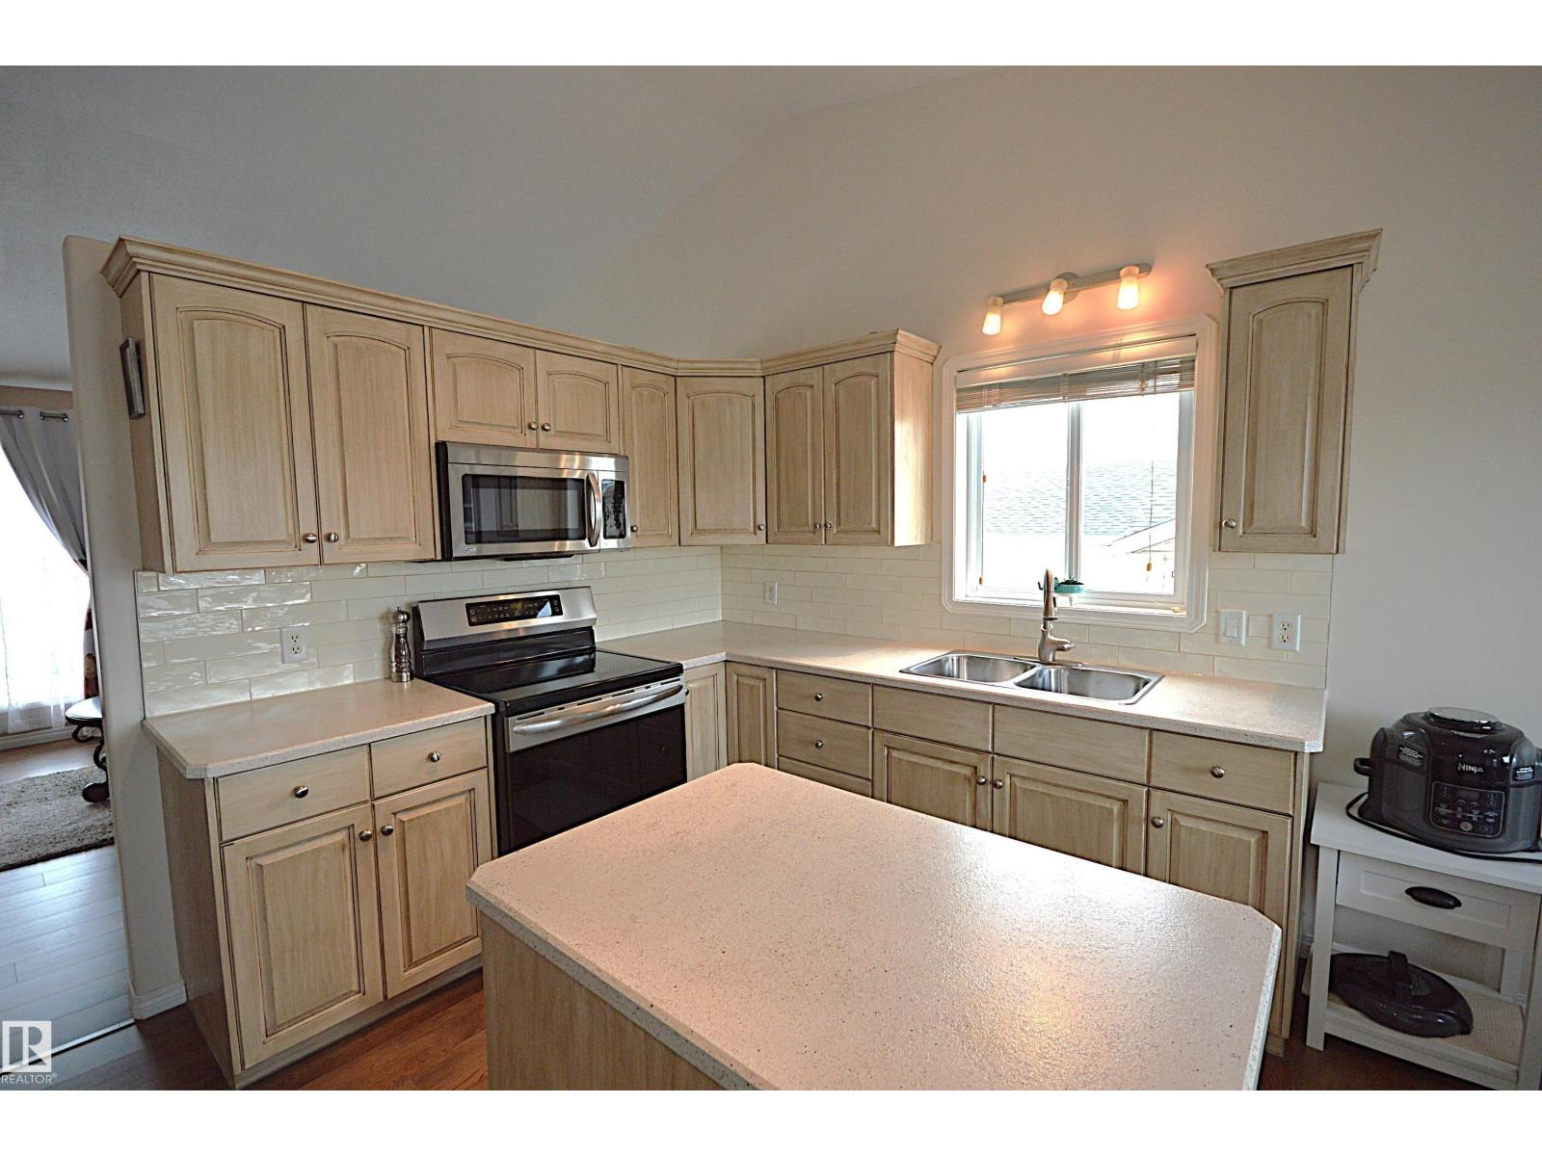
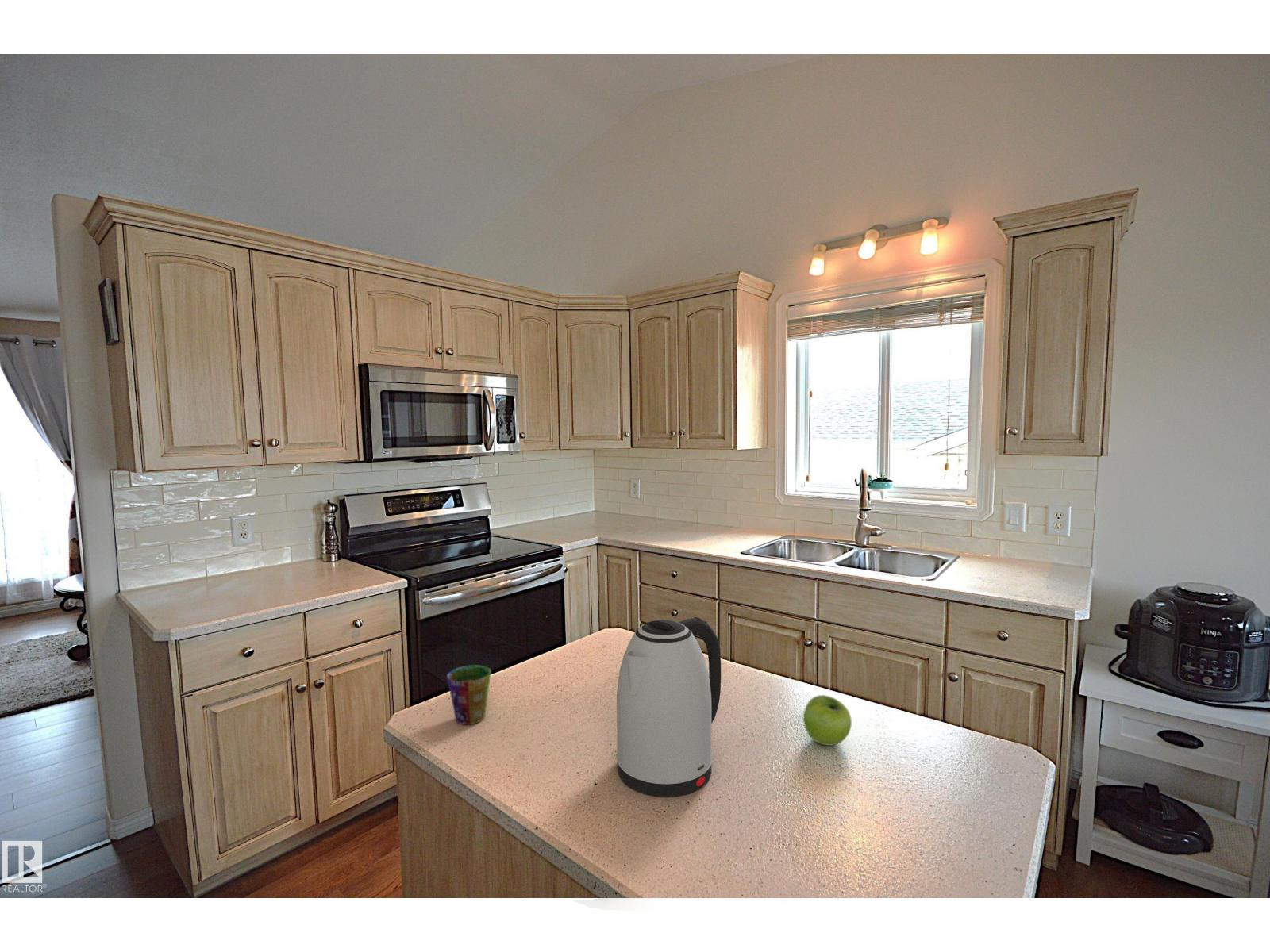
+ fruit [802,694,852,747]
+ kettle [616,616,722,798]
+ cup [446,664,492,725]
